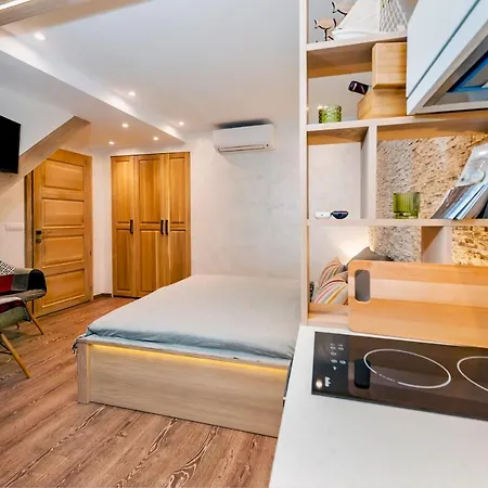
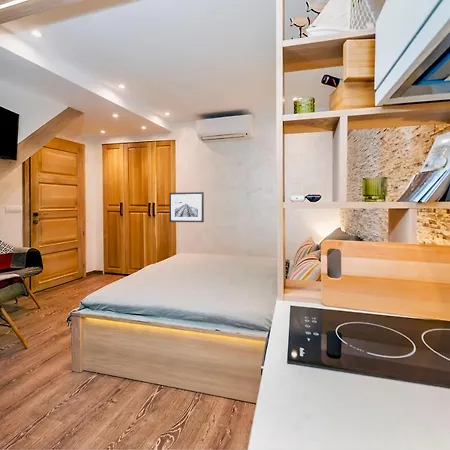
+ wall art [168,191,205,223]
